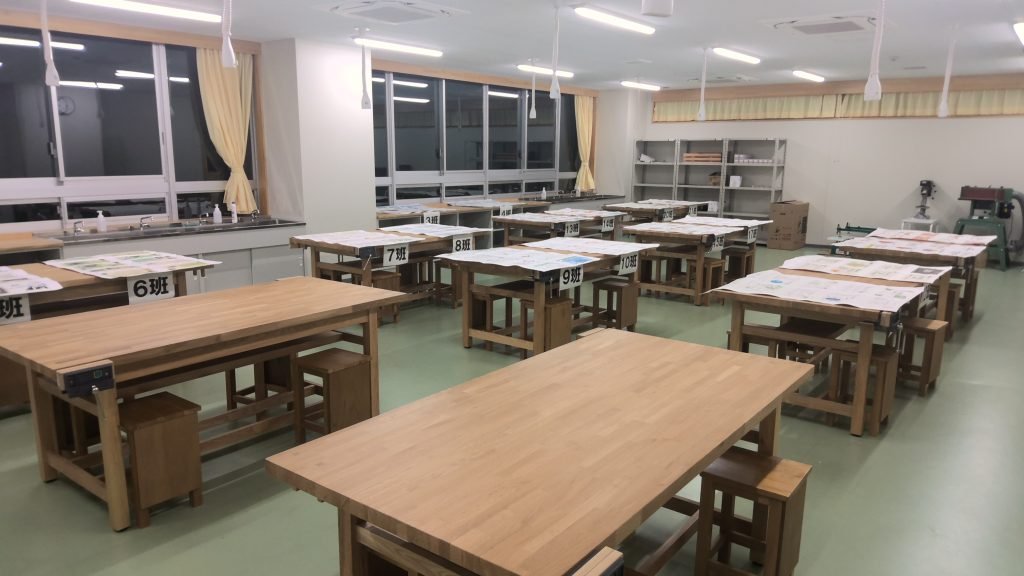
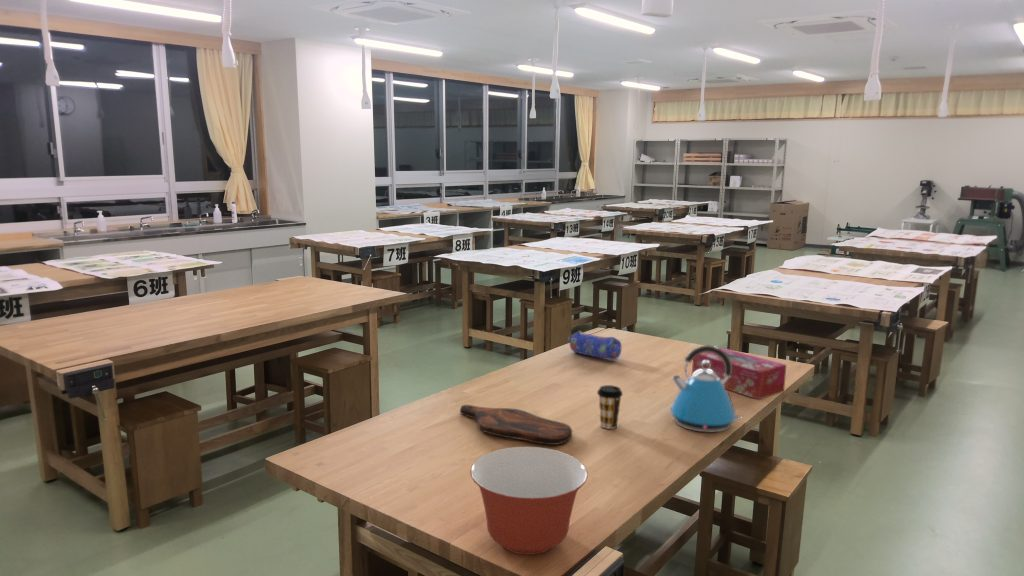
+ cutting board [459,404,573,446]
+ coffee cup [596,384,624,430]
+ mixing bowl [469,446,589,556]
+ pencil case [567,330,622,361]
+ tissue box [691,346,787,400]
+ kettle [669,344,742,433]
